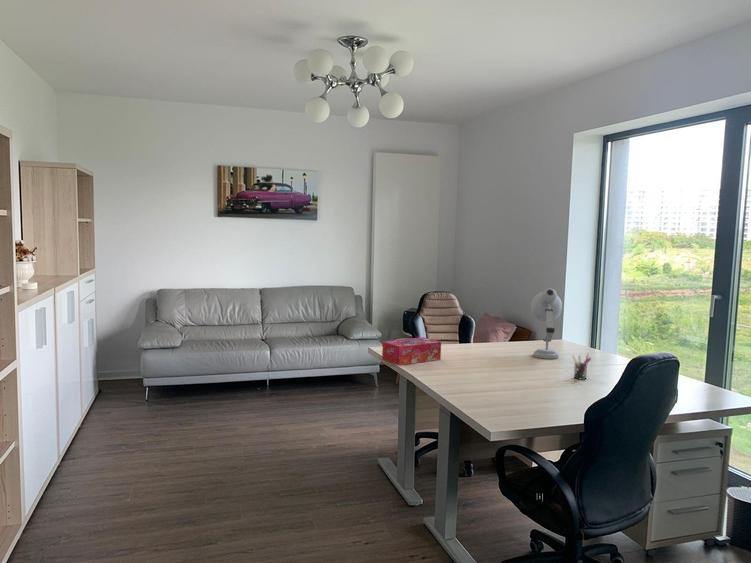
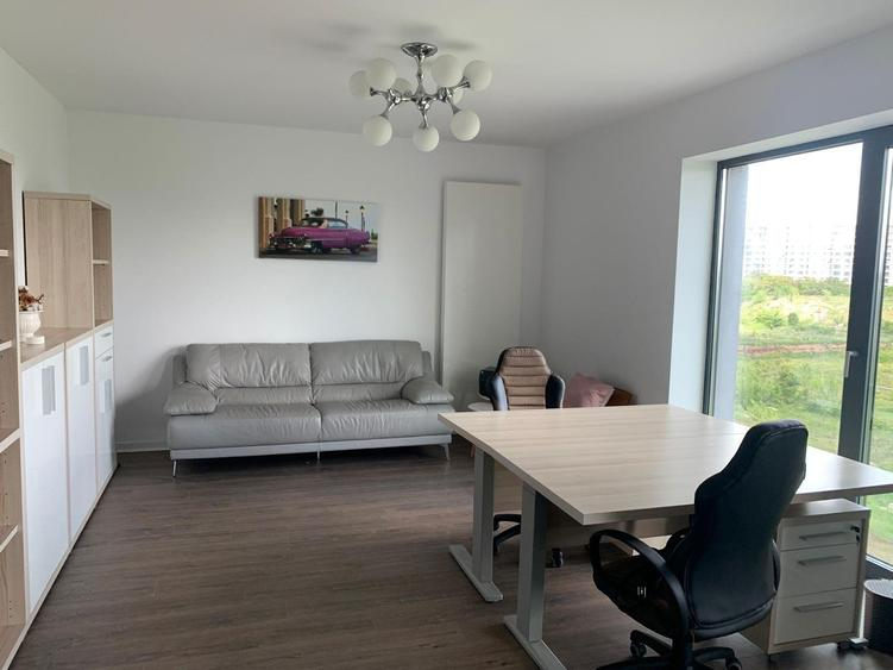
- pen holder [571,353,592,381]
- tissue box [381,336,442,366]
- desk lamp [530,287,563,360]
